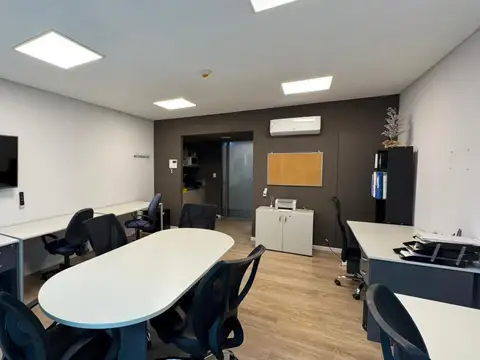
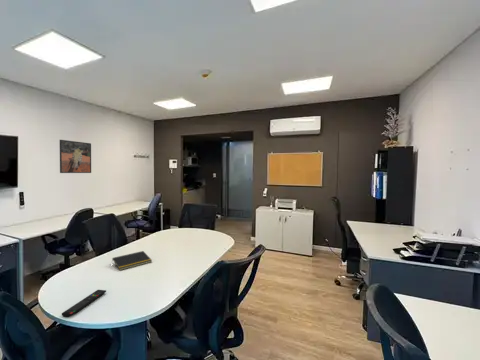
+ notepad [111,250,153,271]
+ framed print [59,139,92,174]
+ remote control [61,289,107,318]
